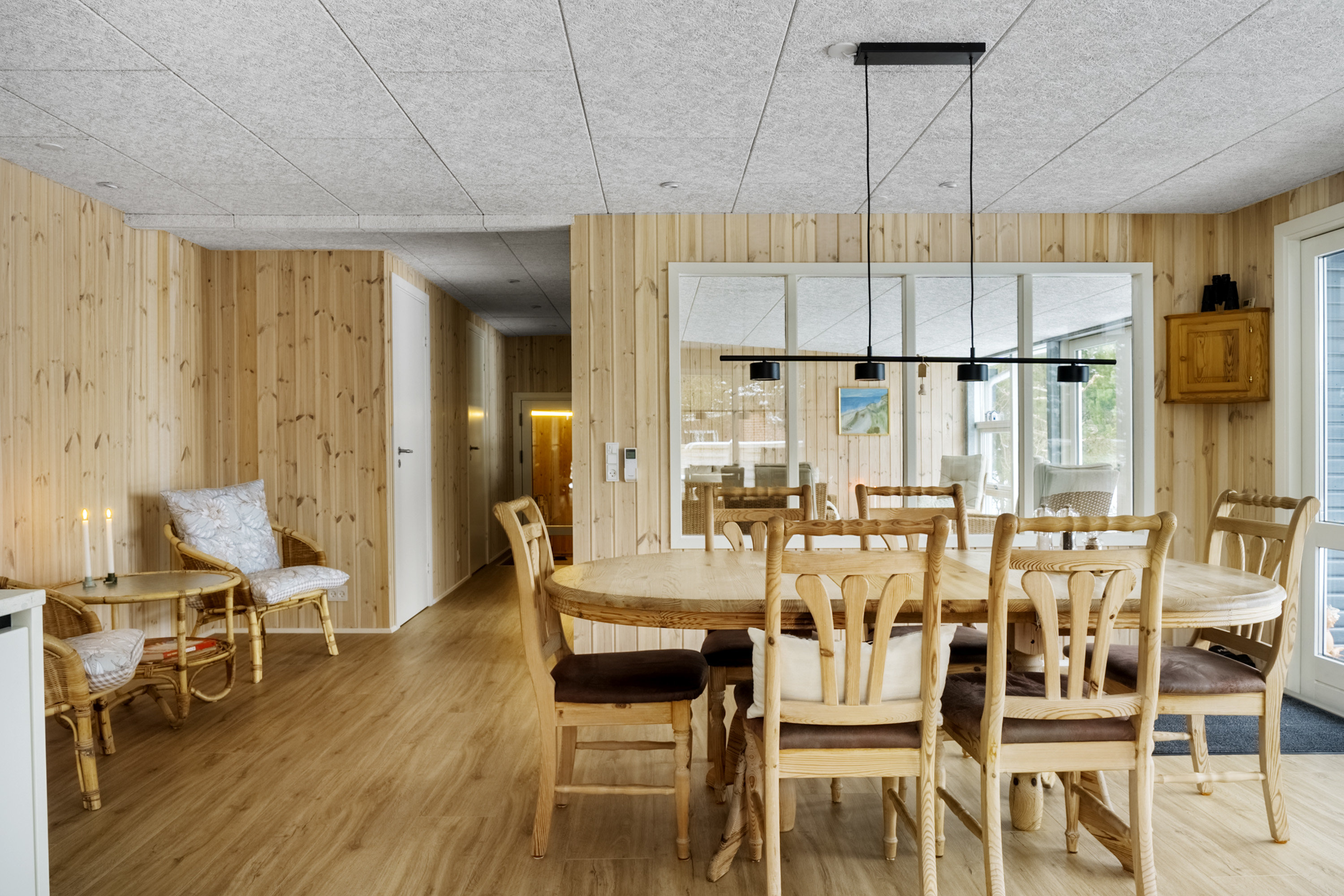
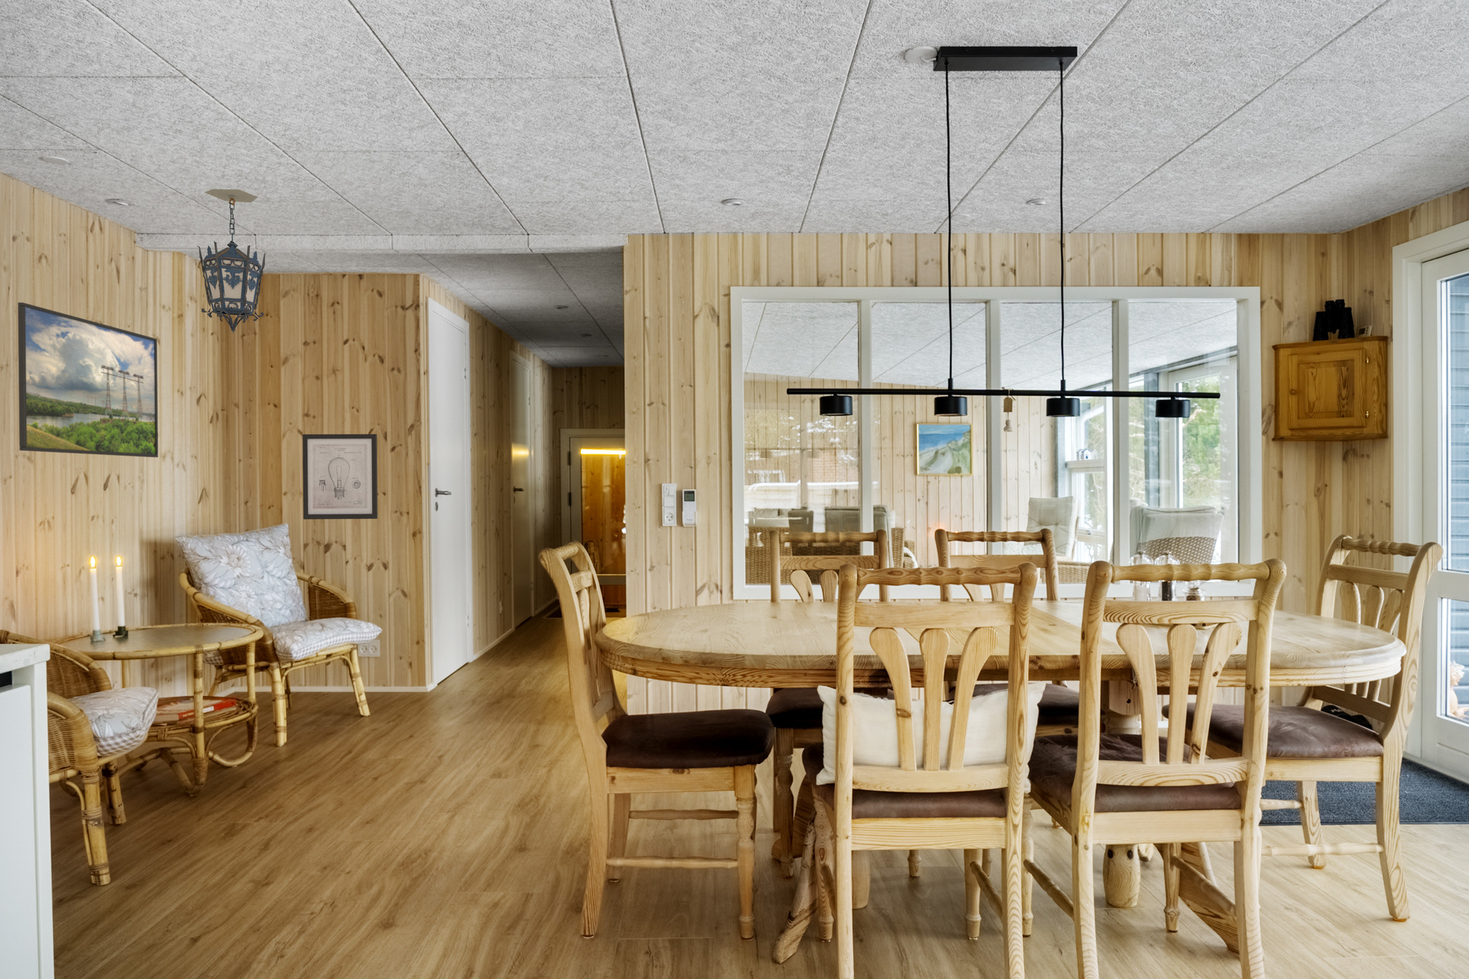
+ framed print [17,302,158,458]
+ wall art [302,434,378,520]
+ hanging lantern [197,188,268,333]
